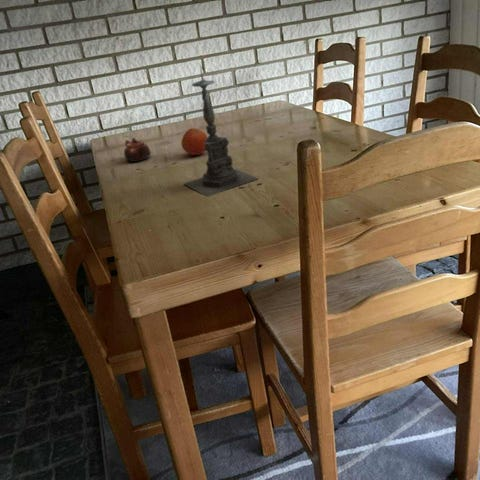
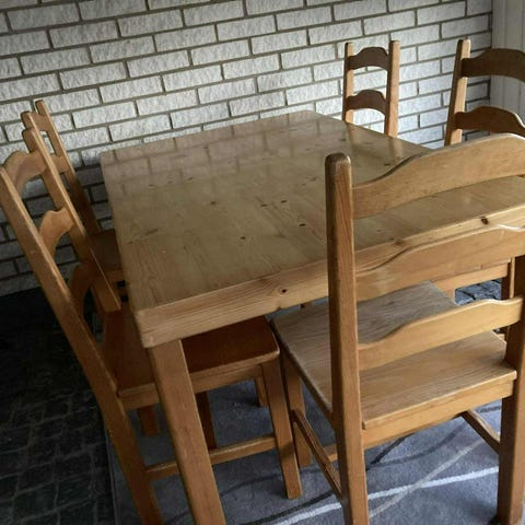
- candle holder [183,64,260,198]
- fruit [180,127,208,156]
- teapot [123,137,152,163]
